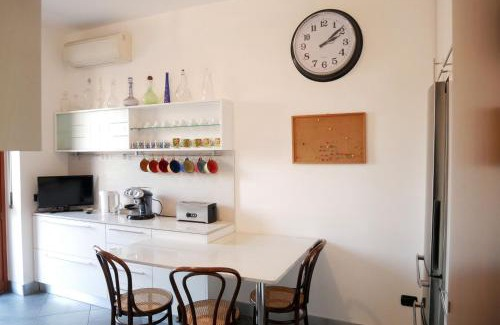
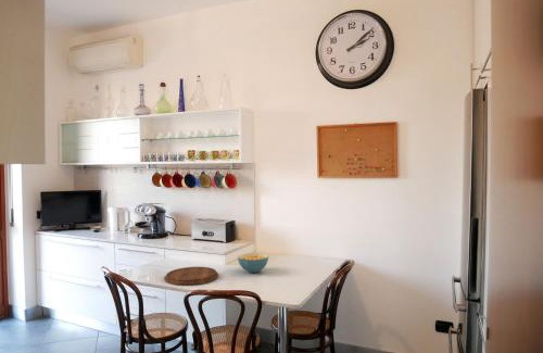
+ cereal bowl [237,252,269,274]
+ cutting board [163,266,219,287]
